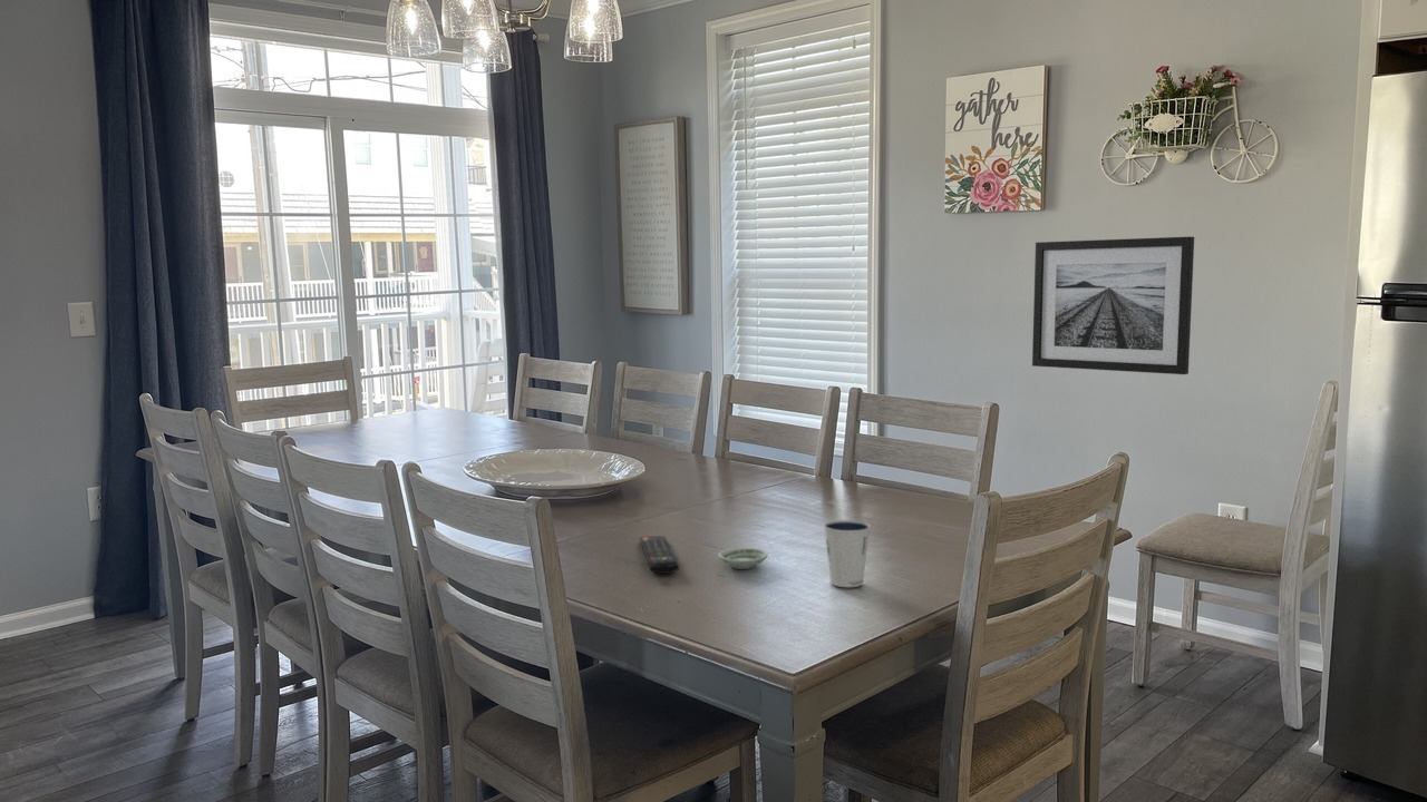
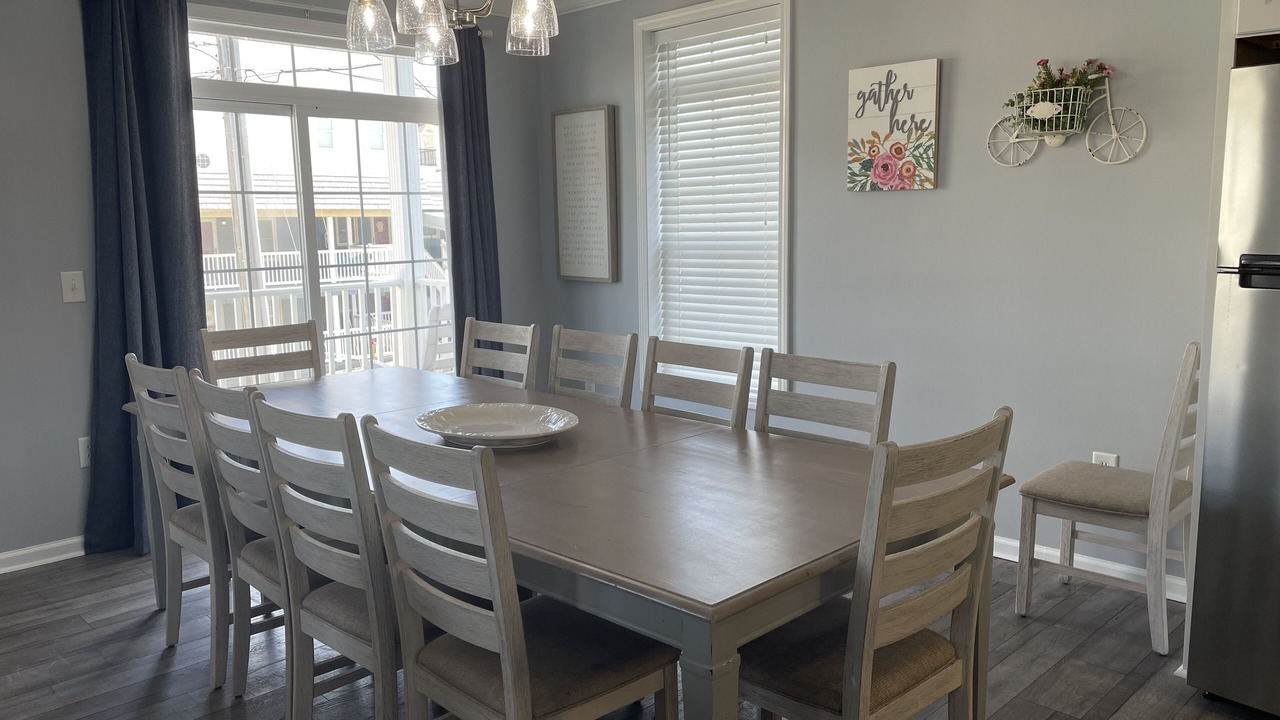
- remote control [639,535,680,575]
- saucer [717,547,769,570]
- dixie cup [823,519,872,588]
- wall art [1031,235,1195,375]
